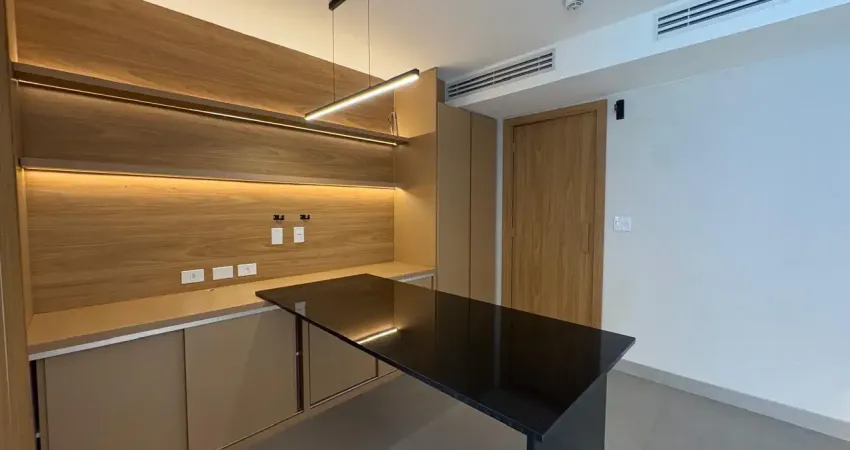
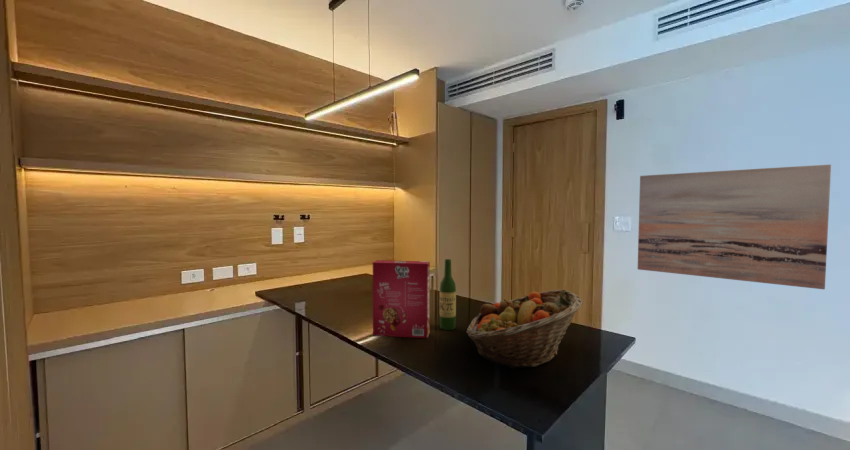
+ wine bottle [439,258,457,331]
+ cereal box [372,259,431,339]
+ fruit basket [465,289,584,370]
+ wall art [637,163,832,290]
